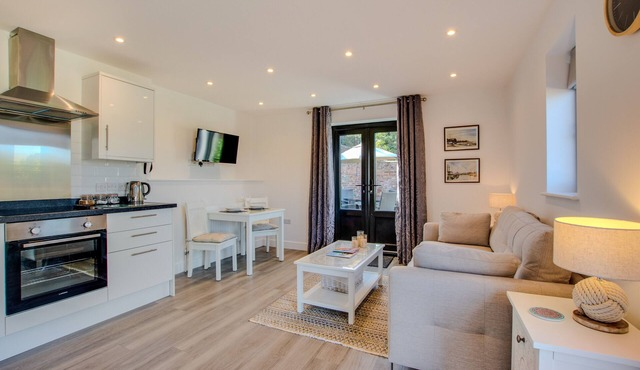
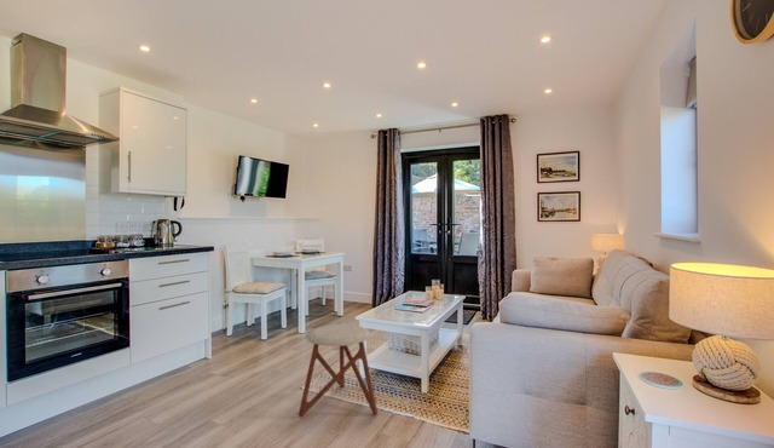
+ stool [298,323,379,419]
